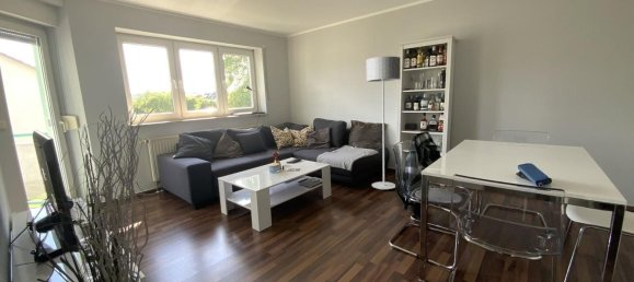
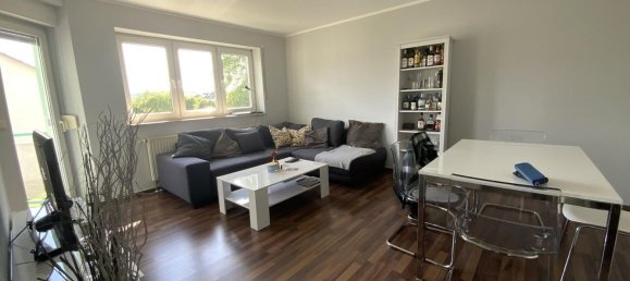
- floor lamp [366,56,401,190]
